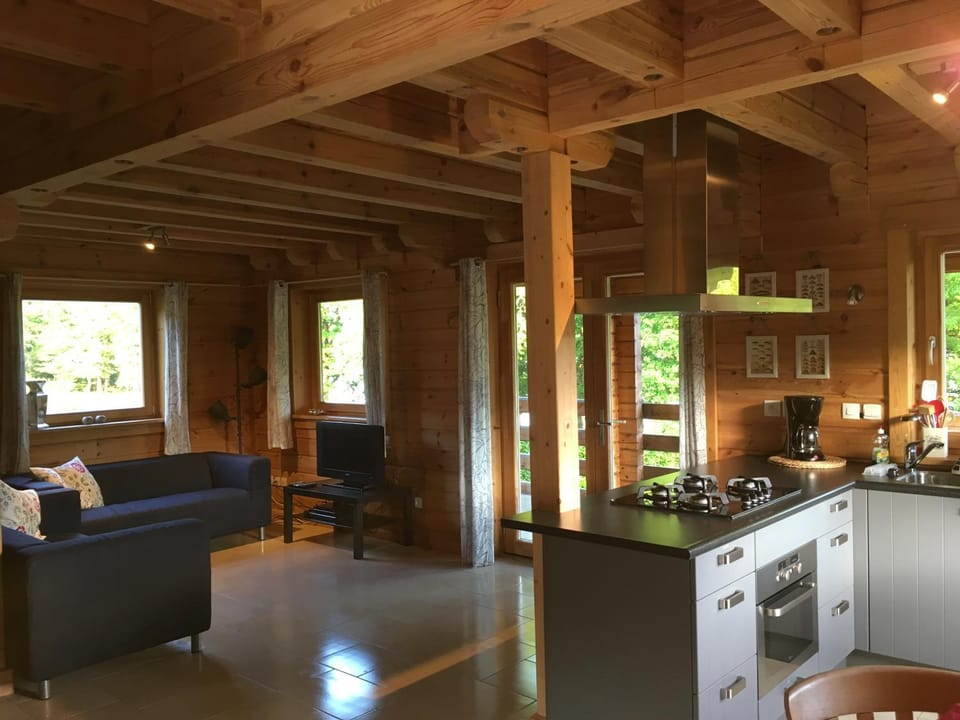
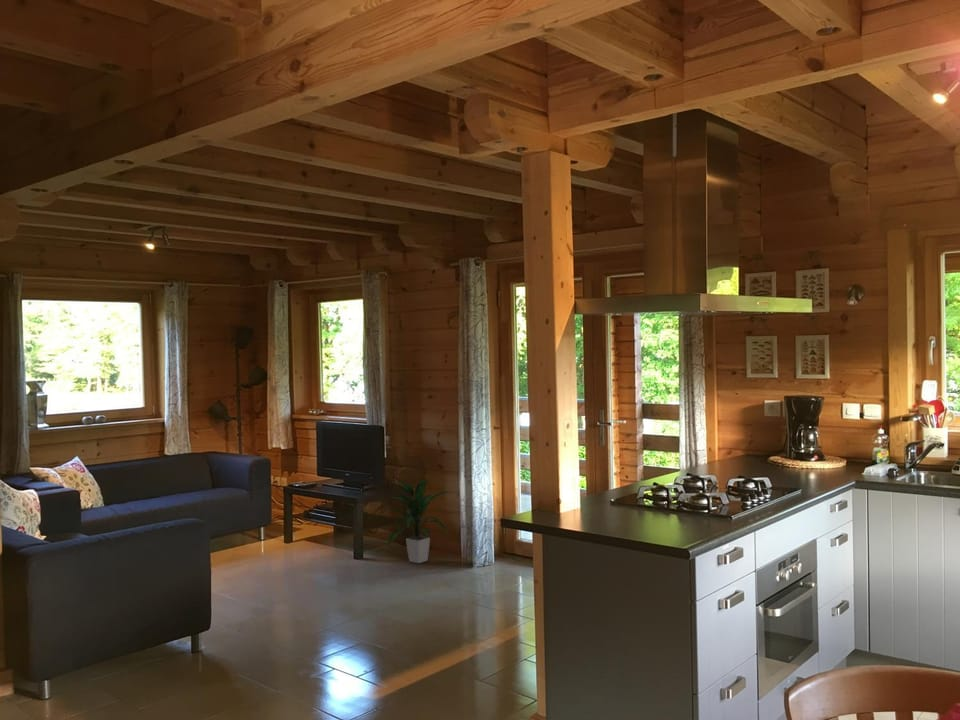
+ indoor plant [386,474,452,564]
